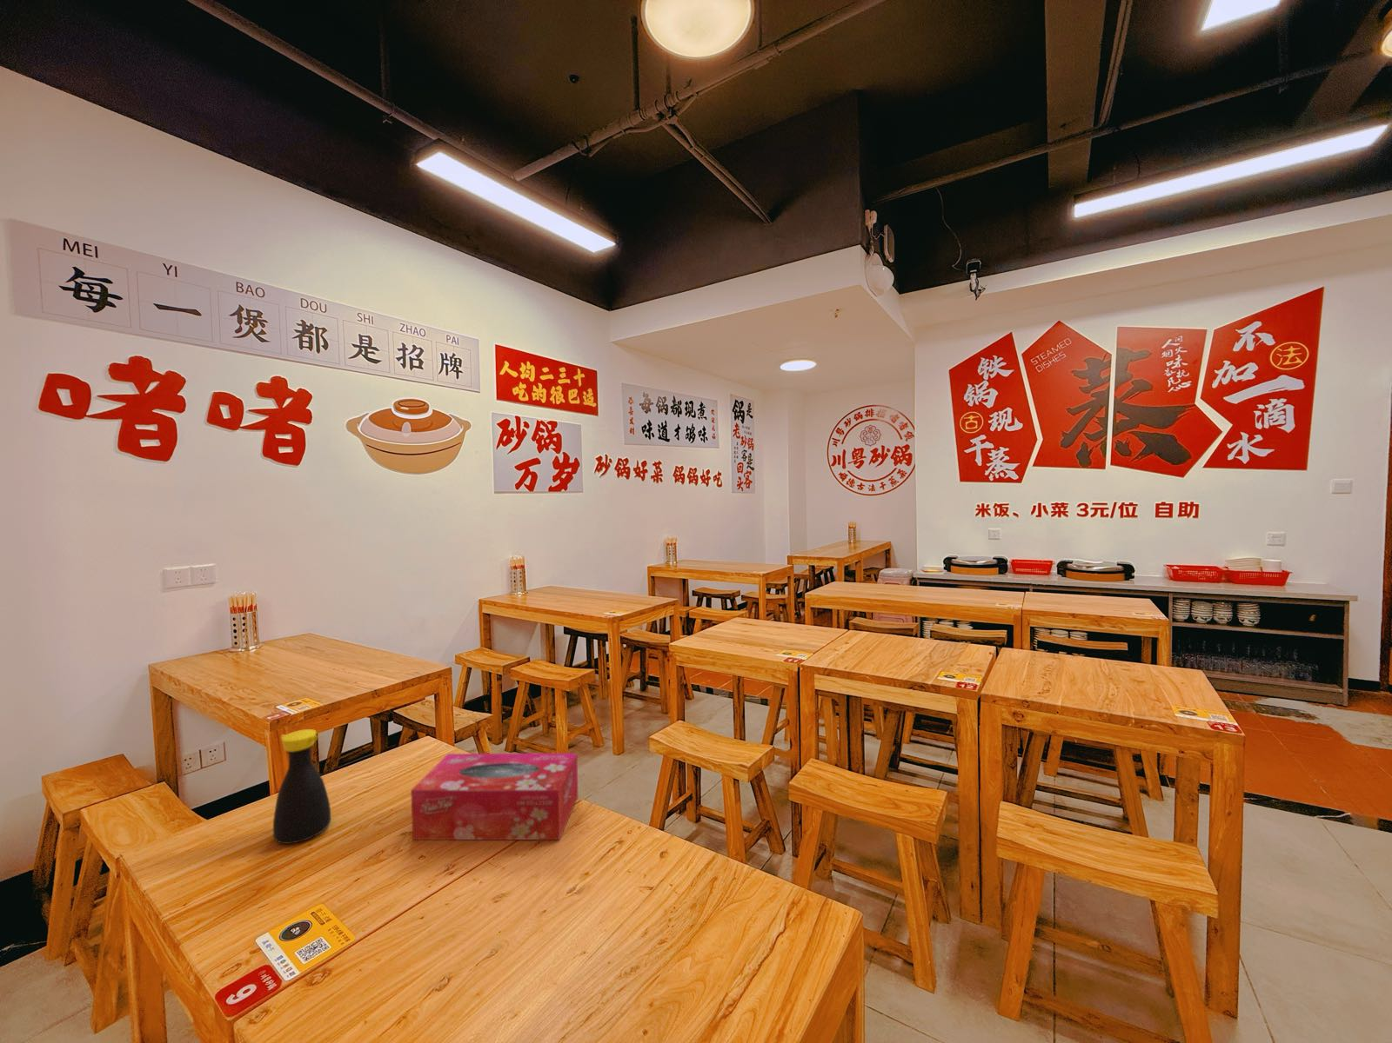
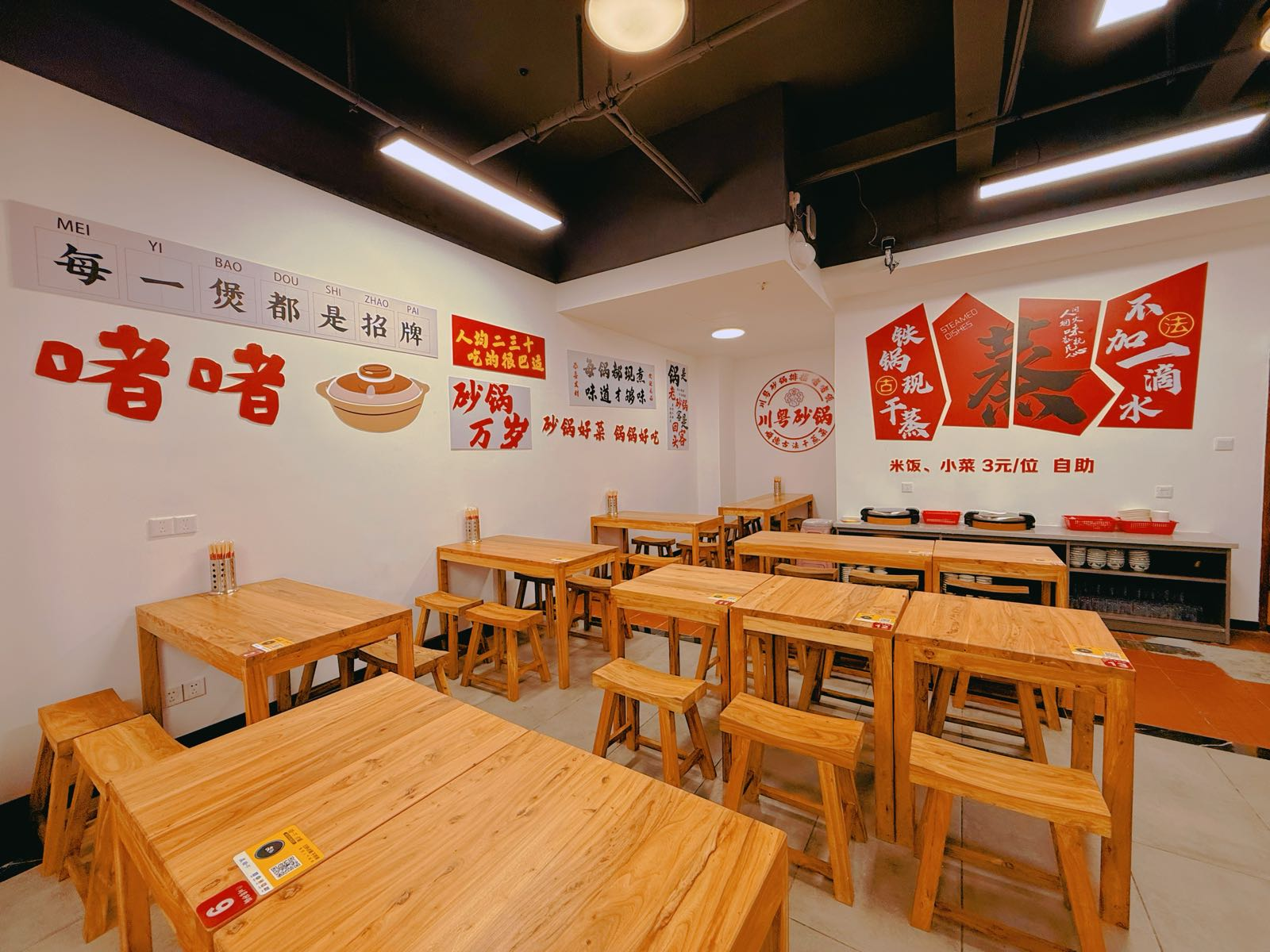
- bottle [272,729,331,845]
- tissue box [410,753,579,840]
